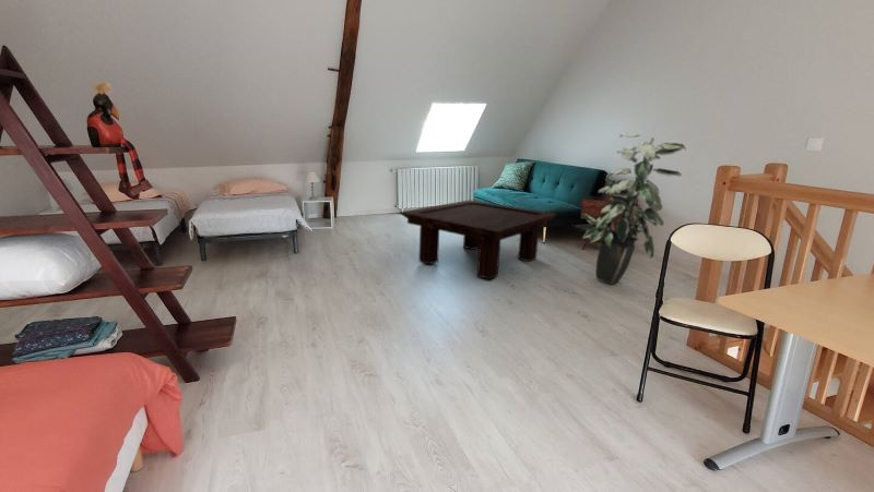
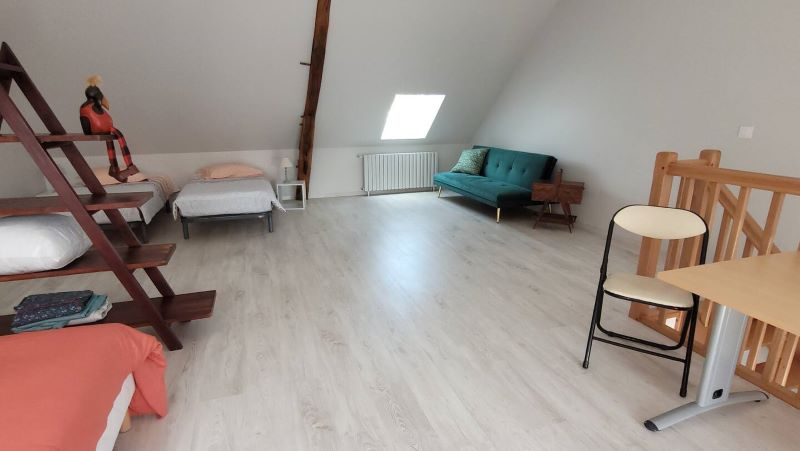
- indoor plant [582,132,687,286]
- coffee table [399,199,559,280]
